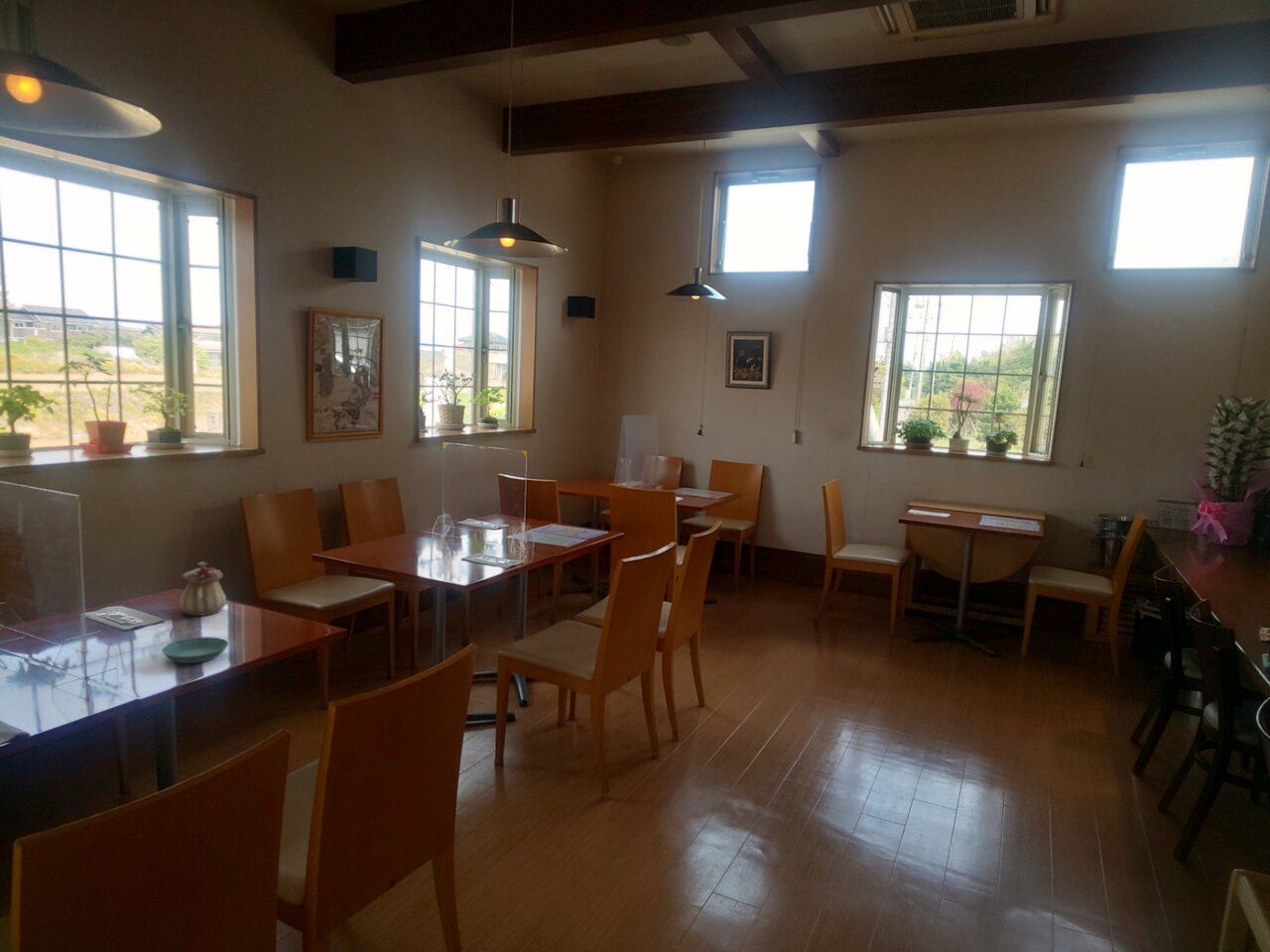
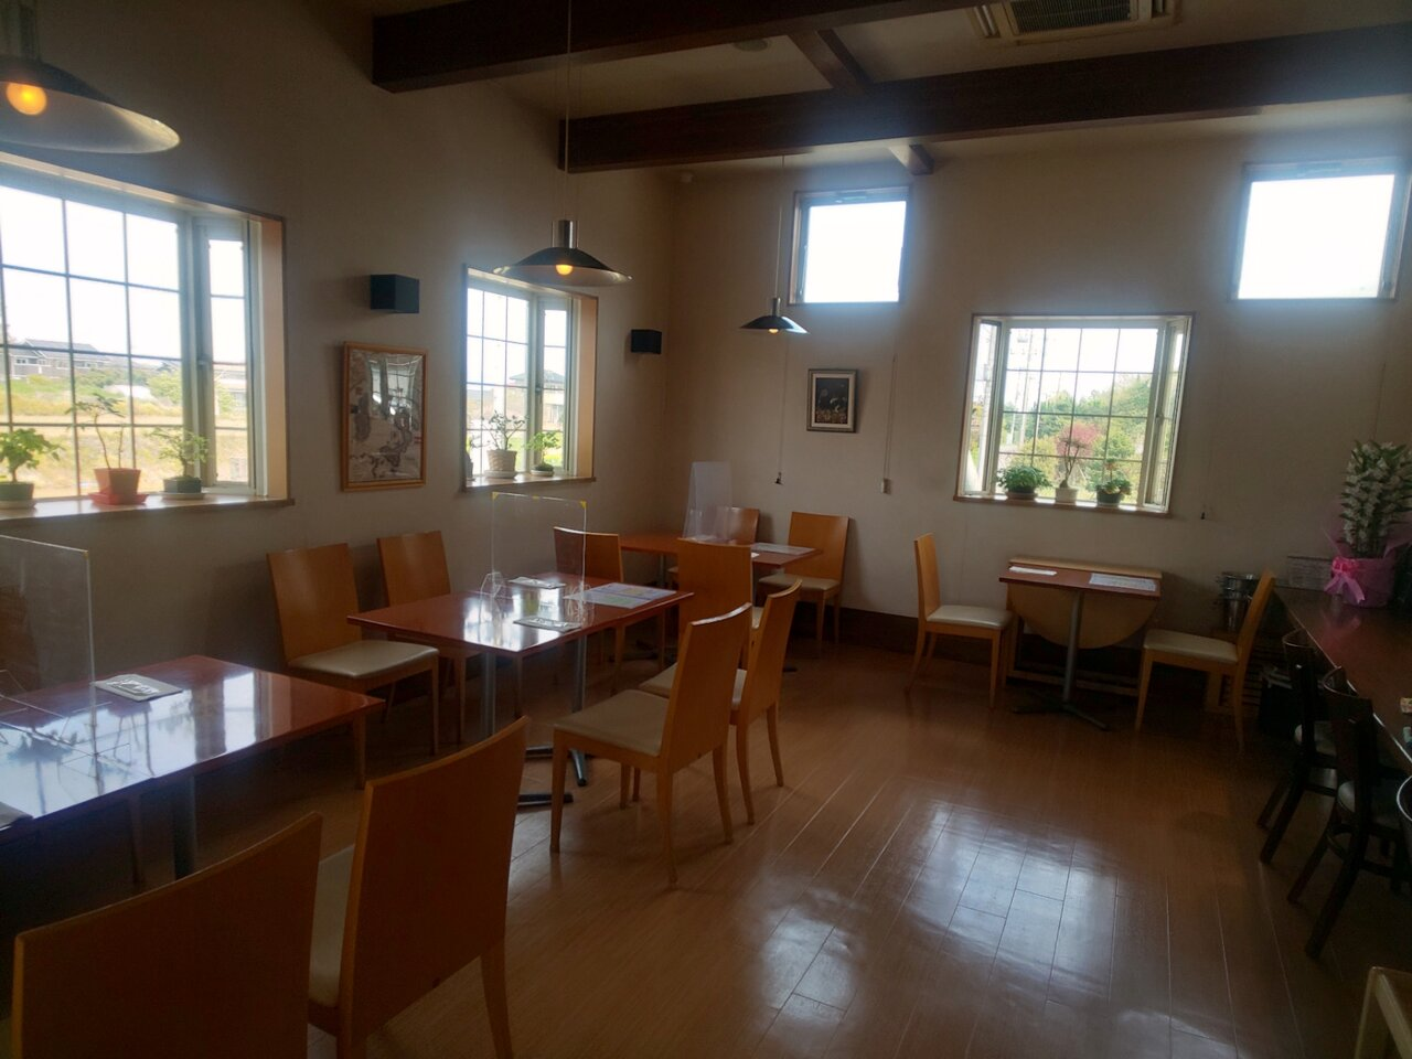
- saucer [161,636,229,664]
- teapot [179,560,227,617]
